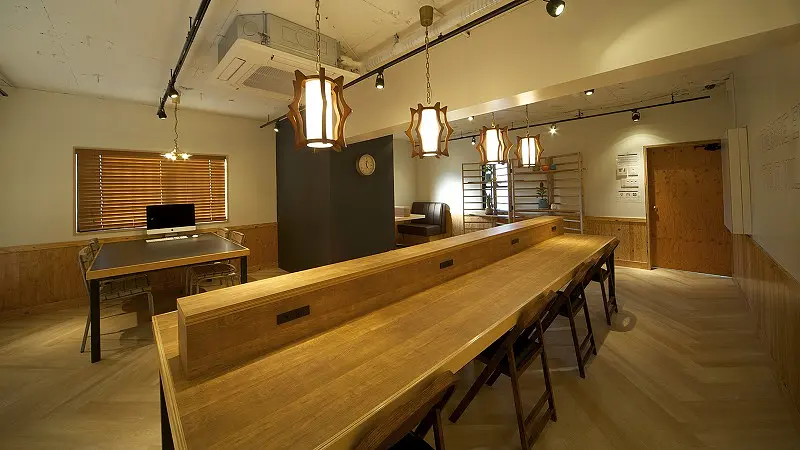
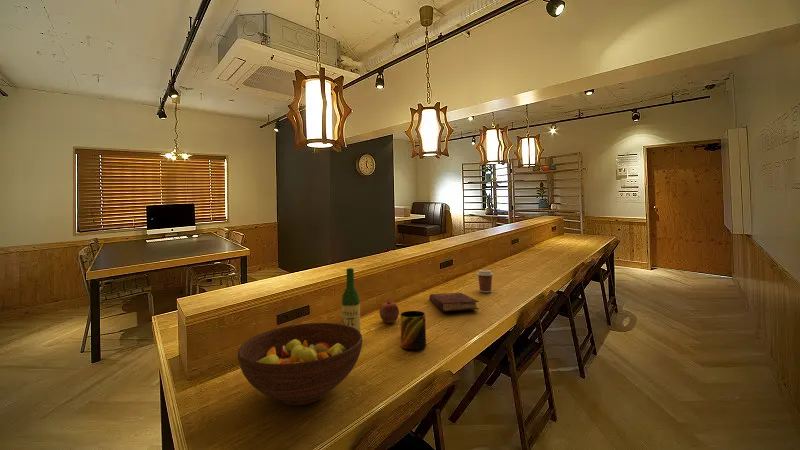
+ hardback book [429,292,480,313]
+ fruit bowl [237,322,363,406]
+ wine bottle [341,267,361,333]
+ apple [378,300,400,324]
+ coffee cup [476,269,494,293]
+ mug [400,310,427,351]
